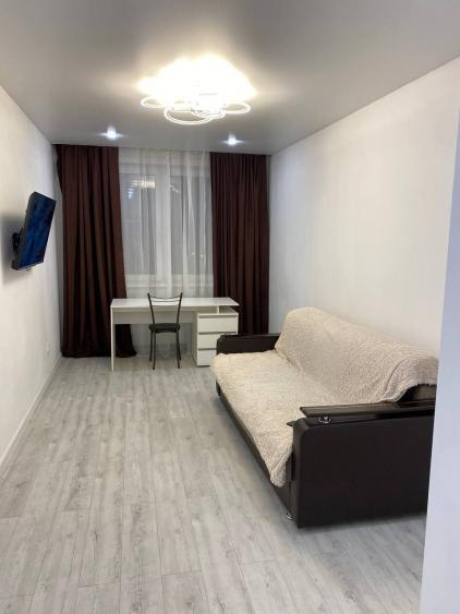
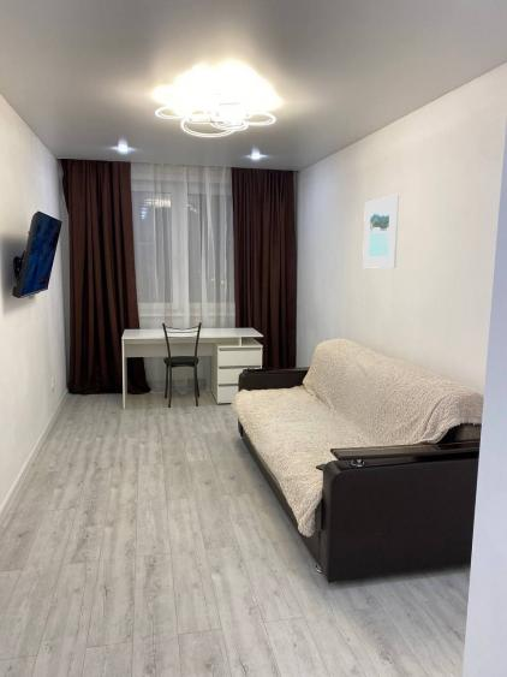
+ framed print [362,194,400,269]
